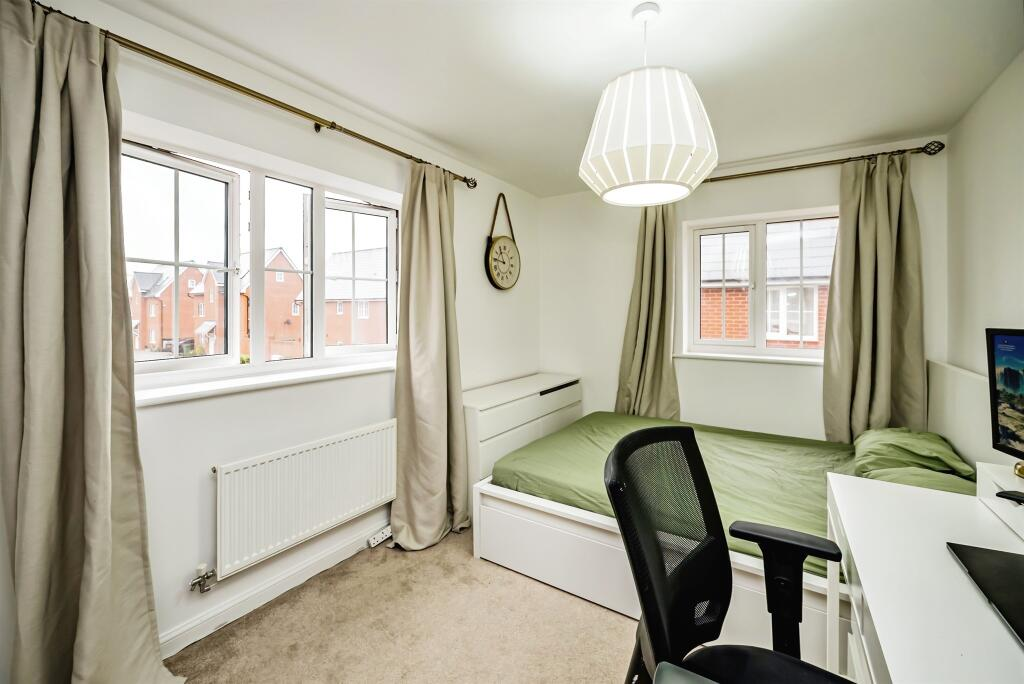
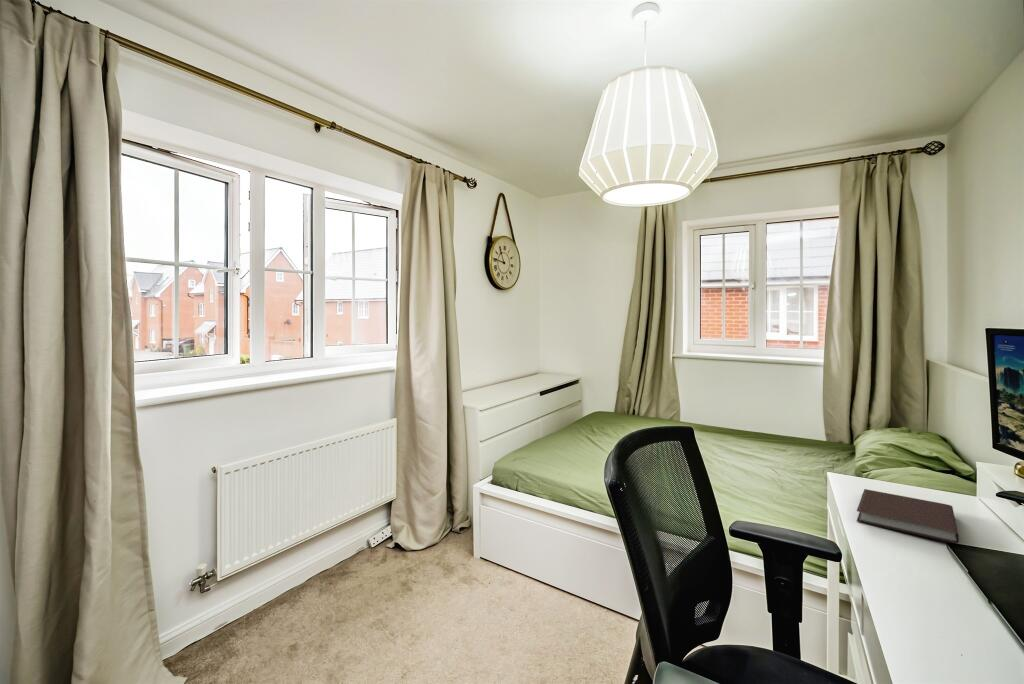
+ notebook [856,488,960,544]
